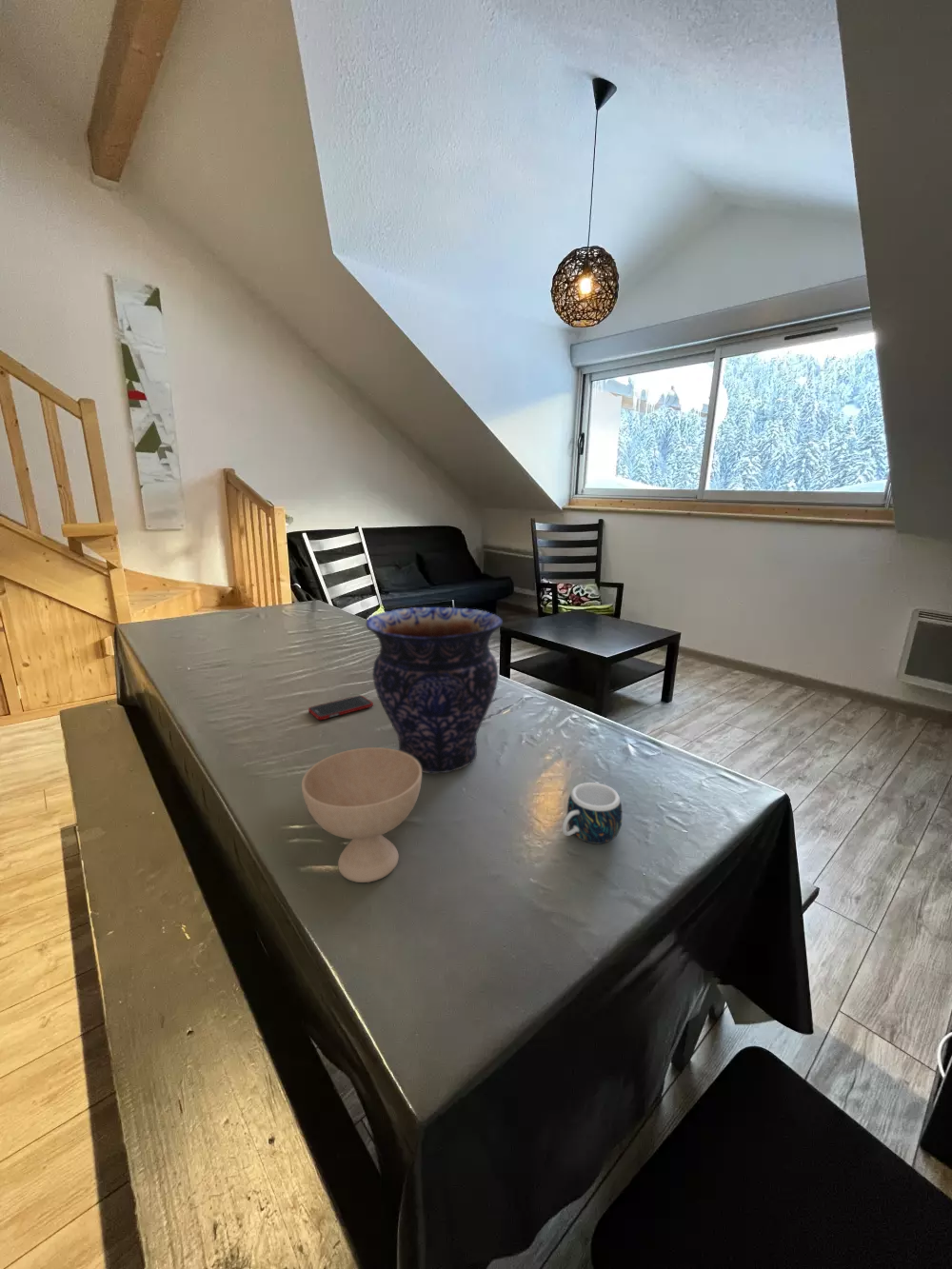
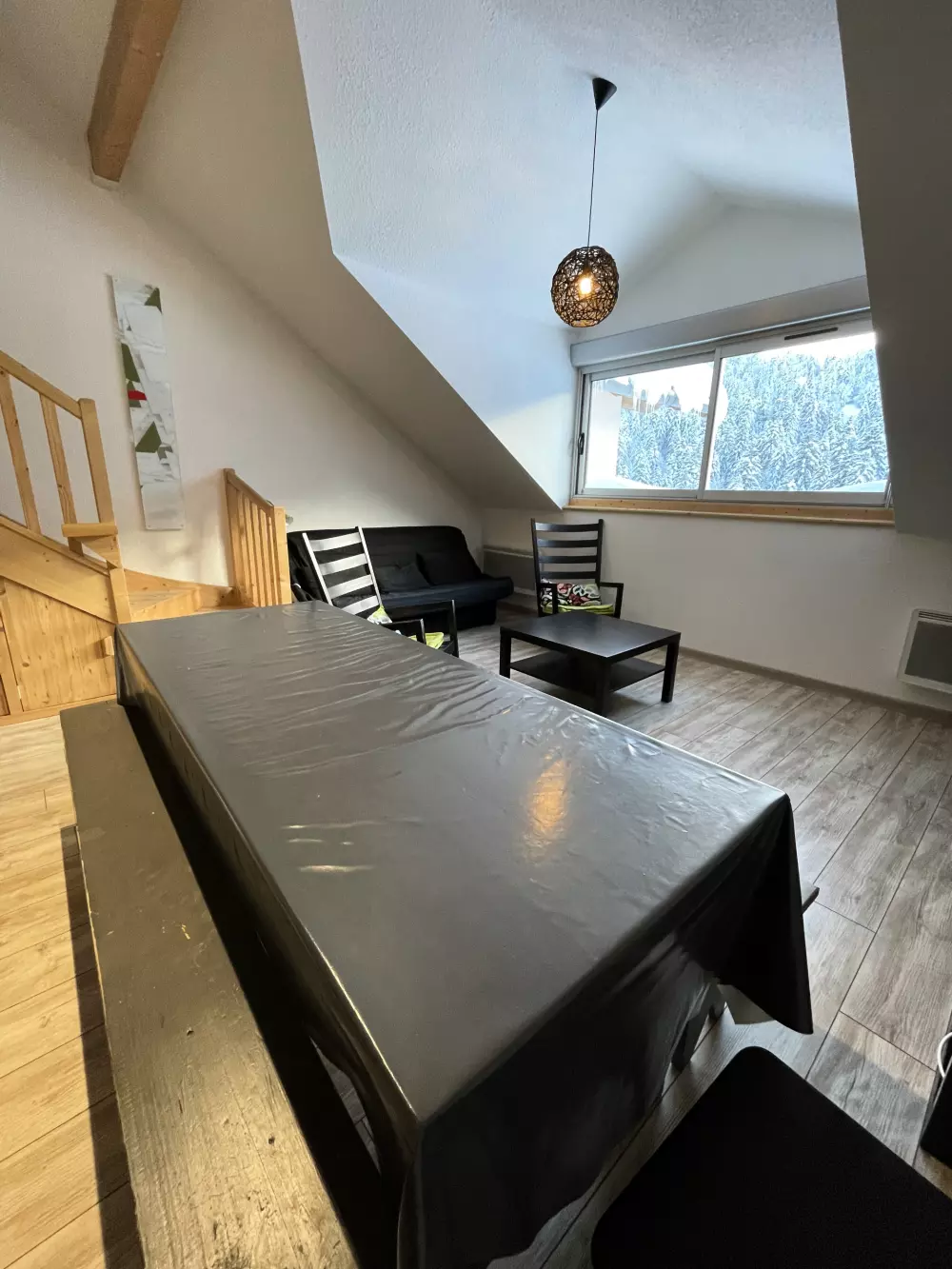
- vase [365,606,504,774]
- cell phone [307,694,374,721]
- mug [562,782,623,844]
- bowl [301,746,423,883]
